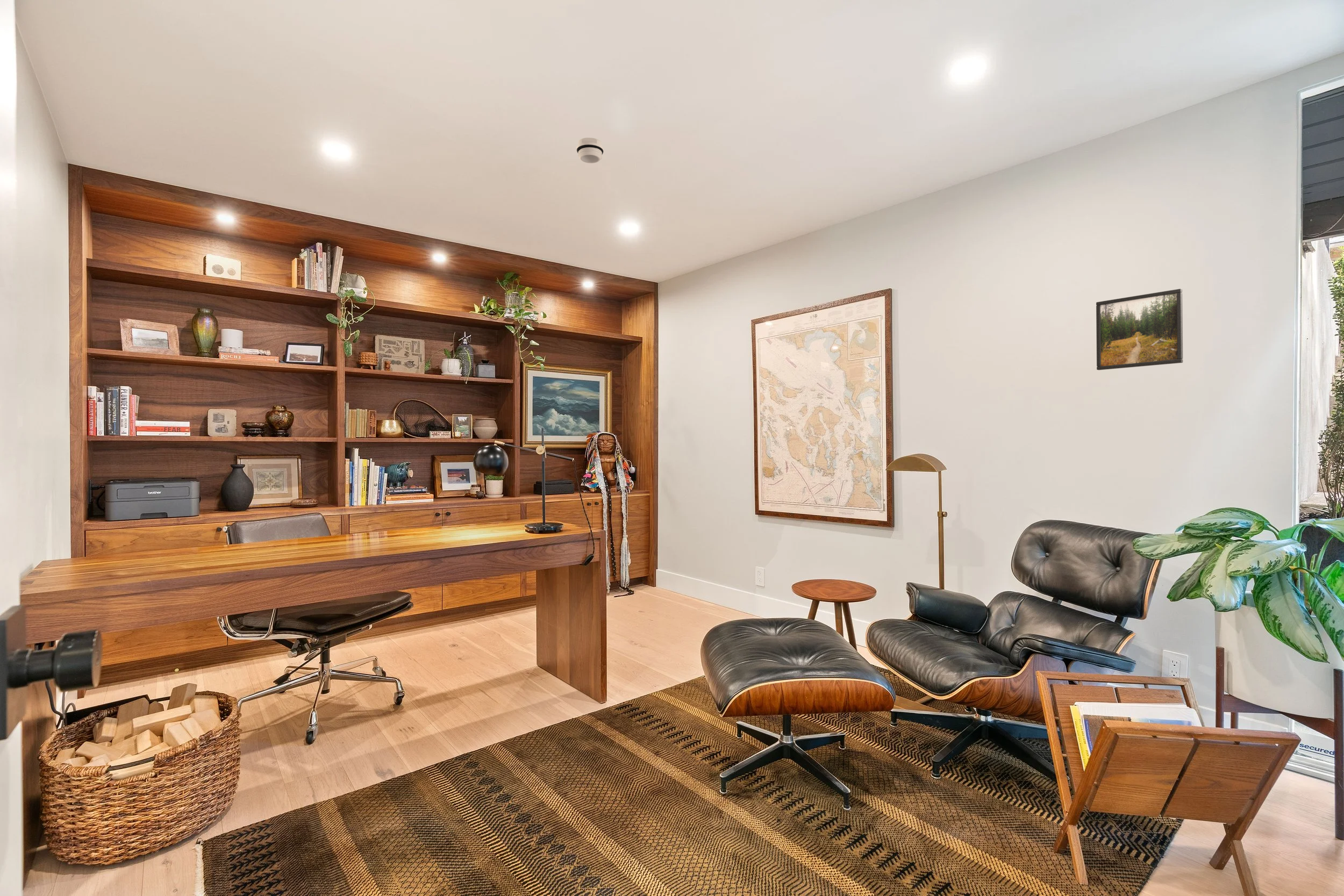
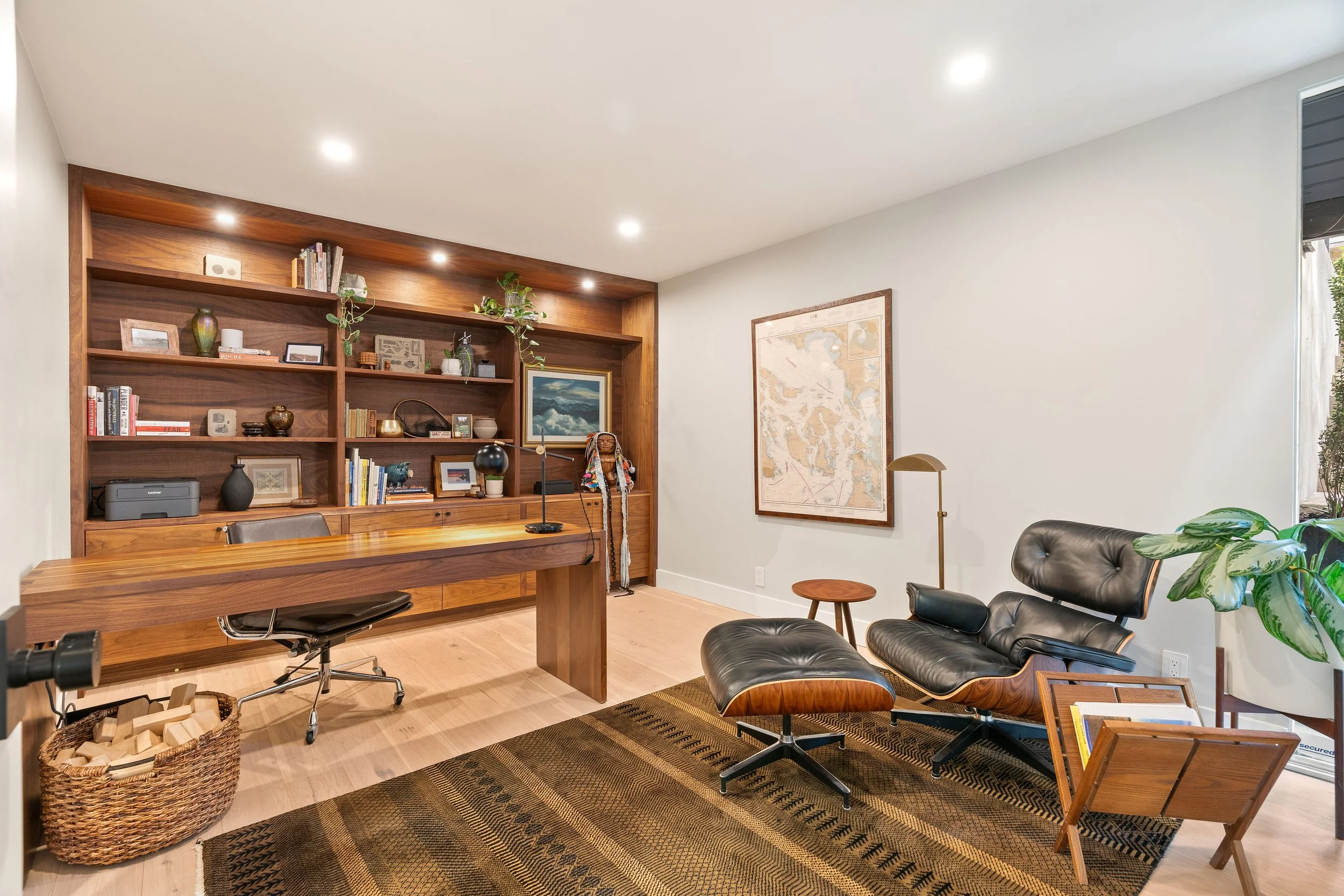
- smoke detector [576,137,604,164]
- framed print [1096,288,1183,371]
